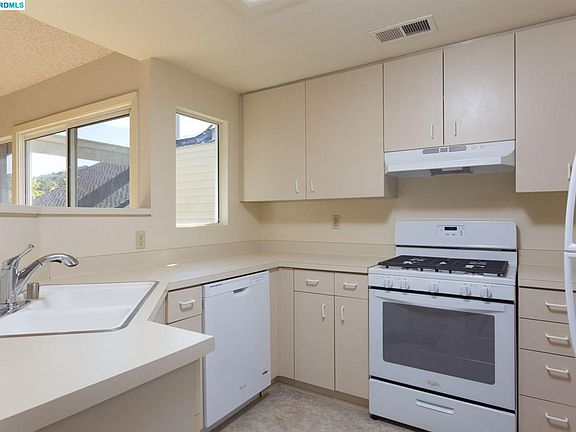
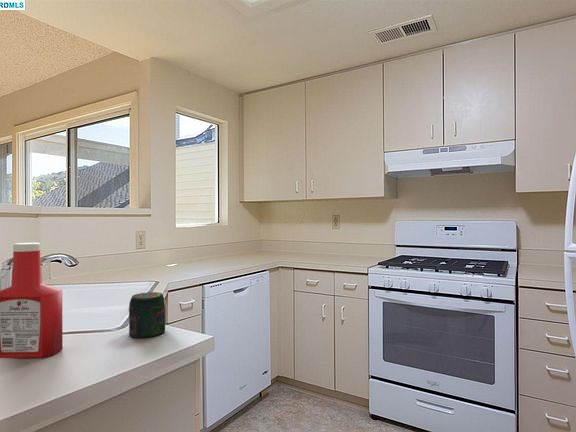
+ soap bottle [0,242,64,359]
+ jar [128,291,166,339]
